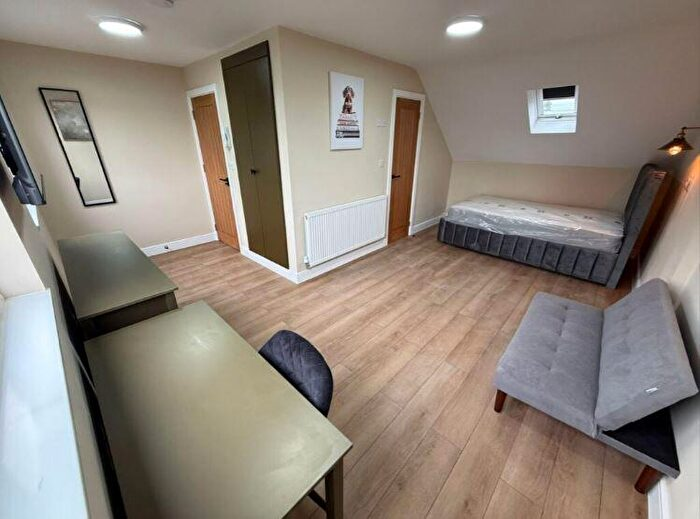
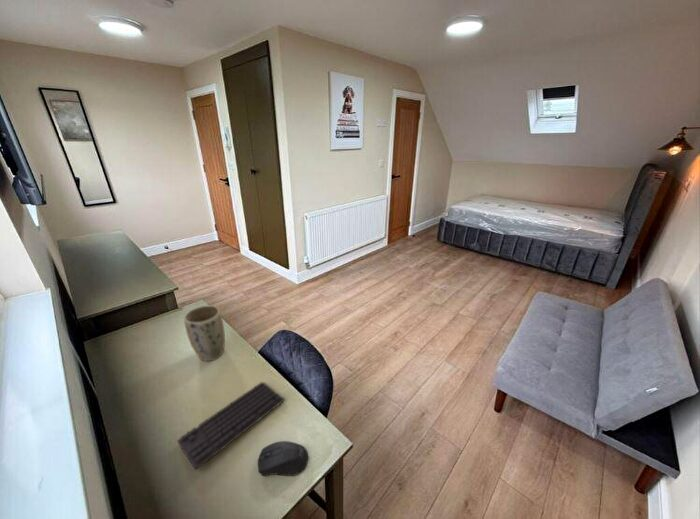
+ keyboard [176,381,286,471]
+ plant pot [183,305,226,362]
+ computer mouse [257,440,309,477]
